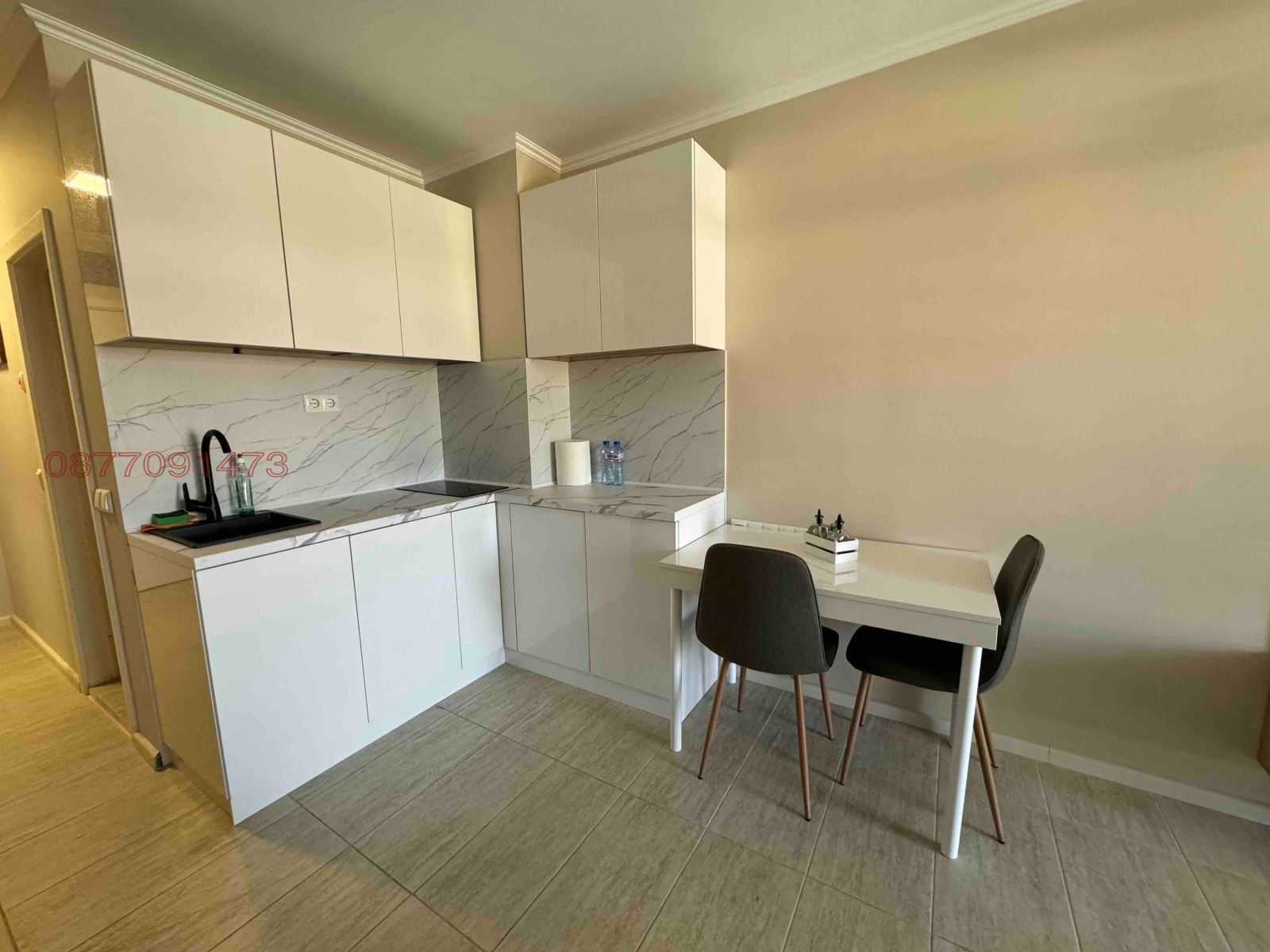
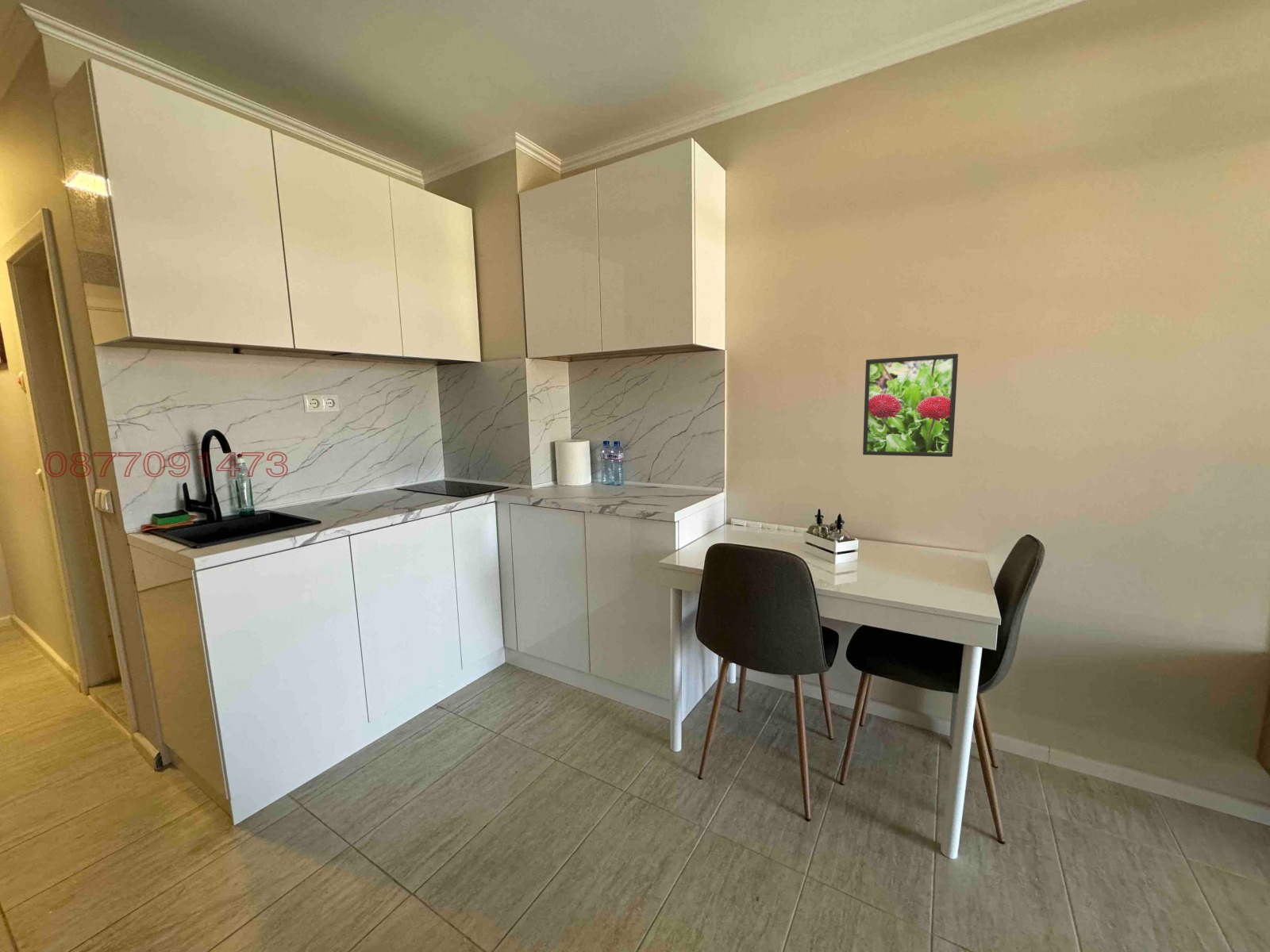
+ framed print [862,353,959,458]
